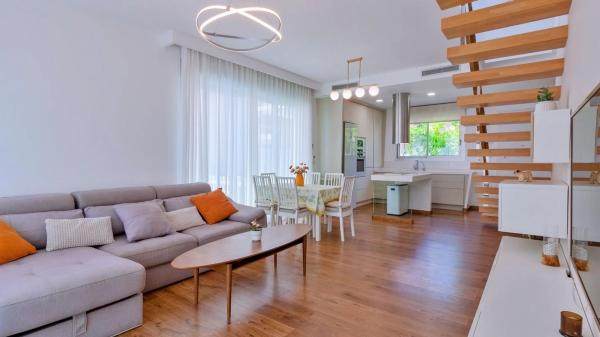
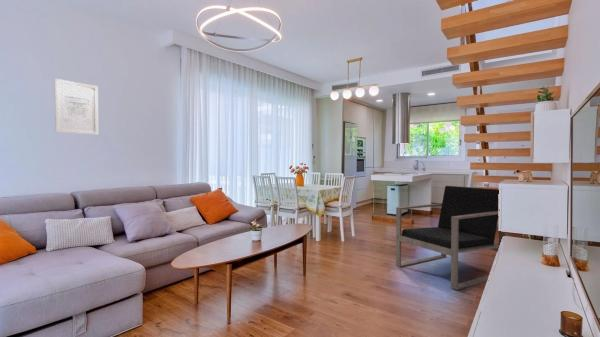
+ armchair [395,185,507,291]
+ wall art [54,78,99,136]
